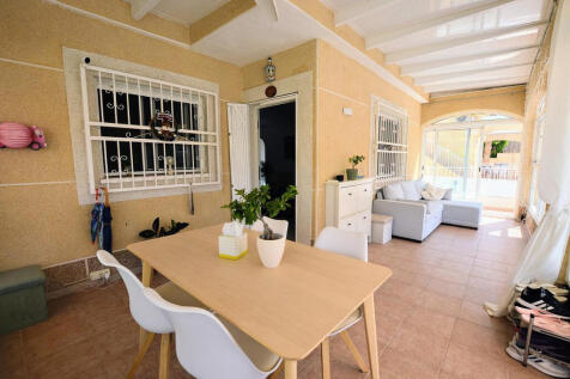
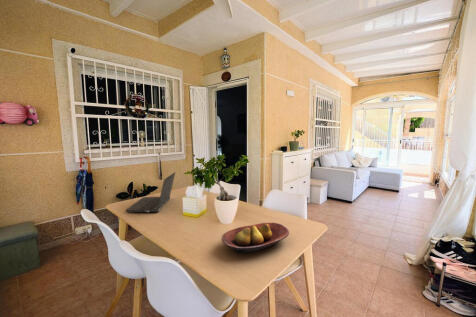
+ fruit bowl [221,222,290,254]
+ laptop computer [124,171,176,214]
